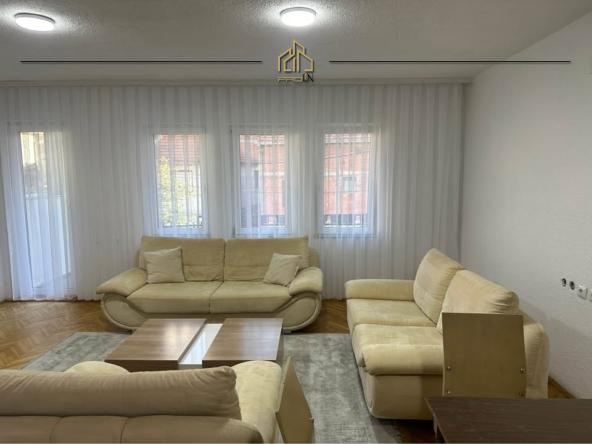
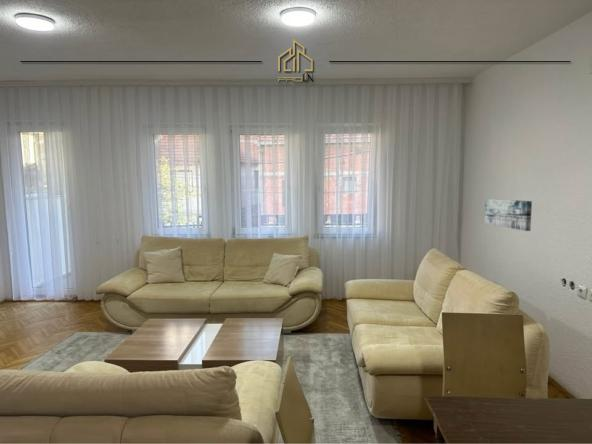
+ wall art [484,198,533,232]
